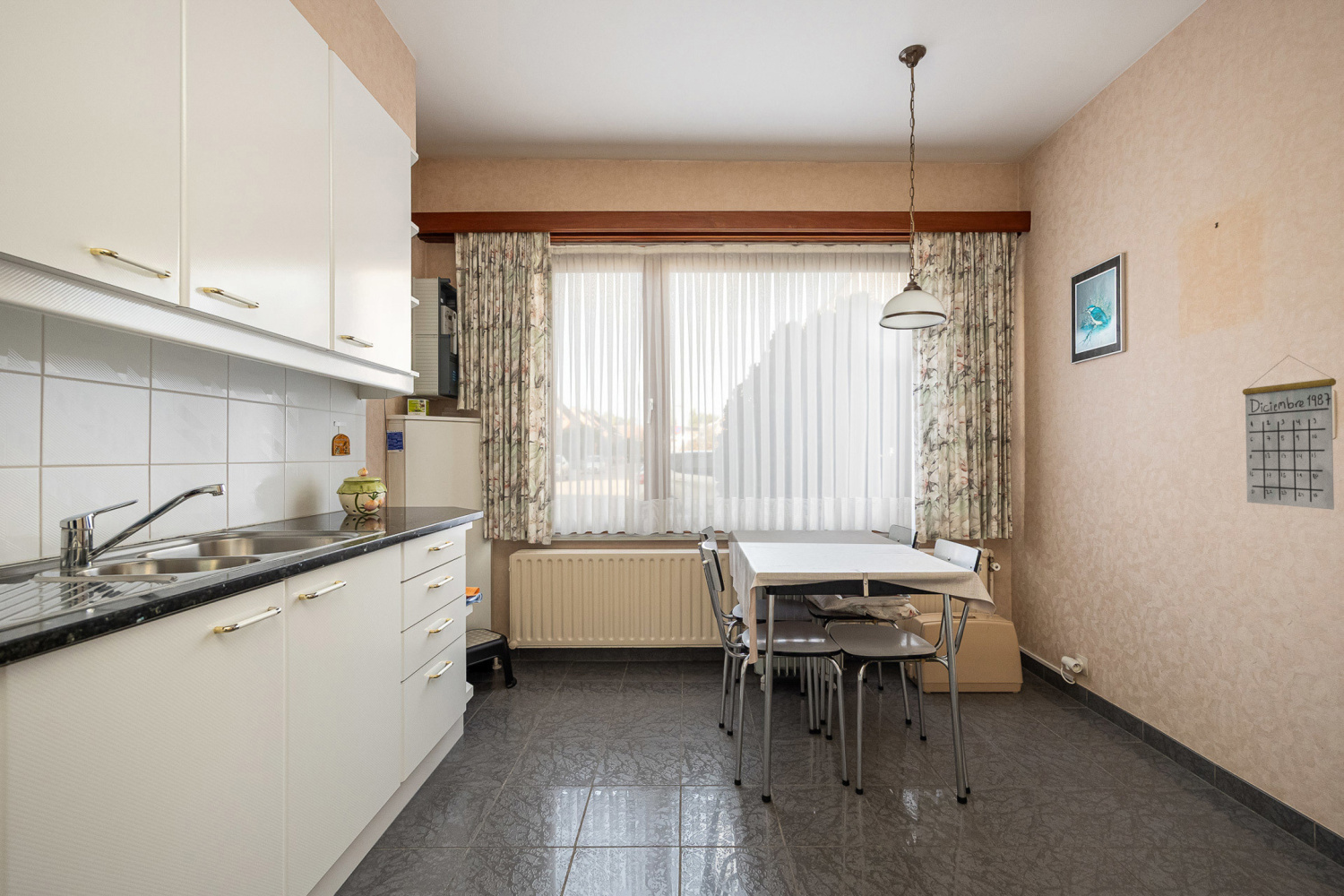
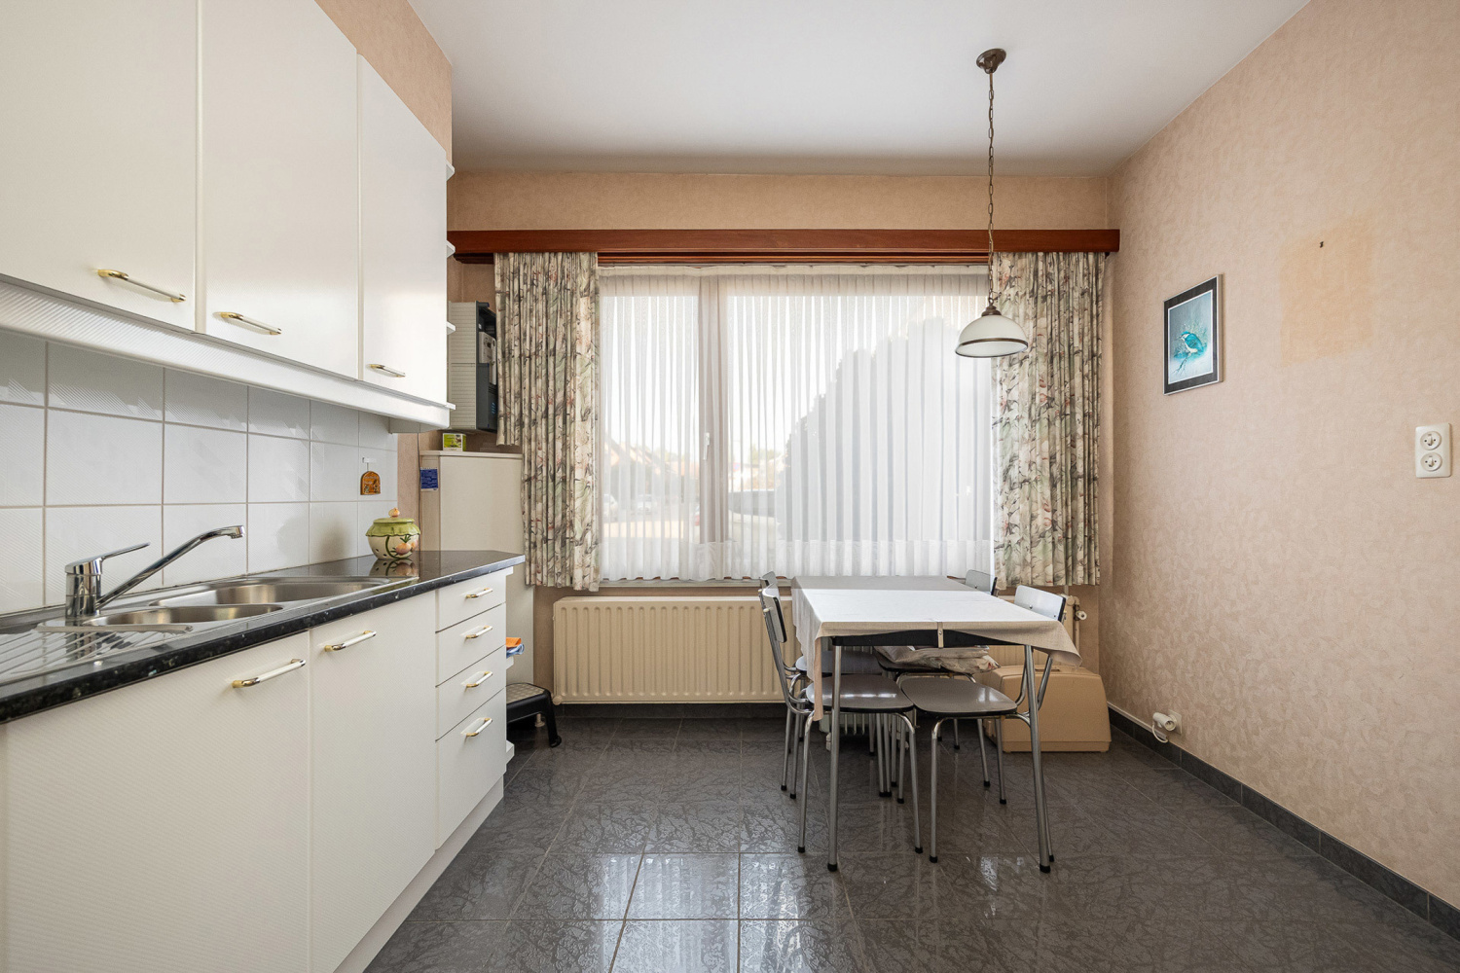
- calendar [1242,354,1337,511]
